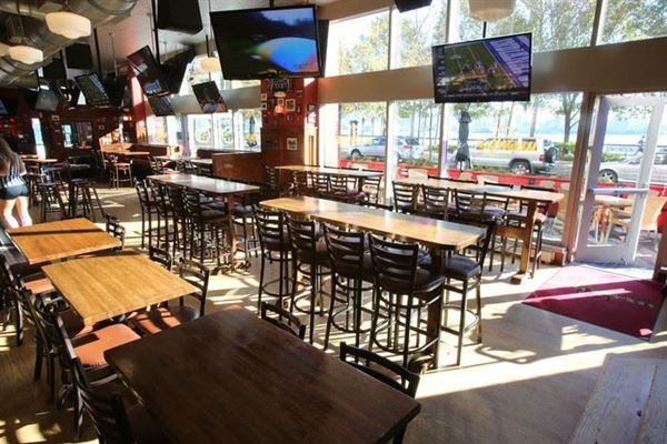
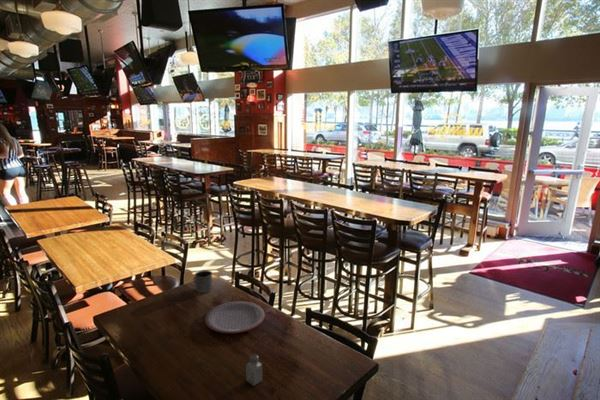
+ saltshaker [245,353,263,387]
+ plate [204,300,266,334]
+ mug [192,269,214,294]
